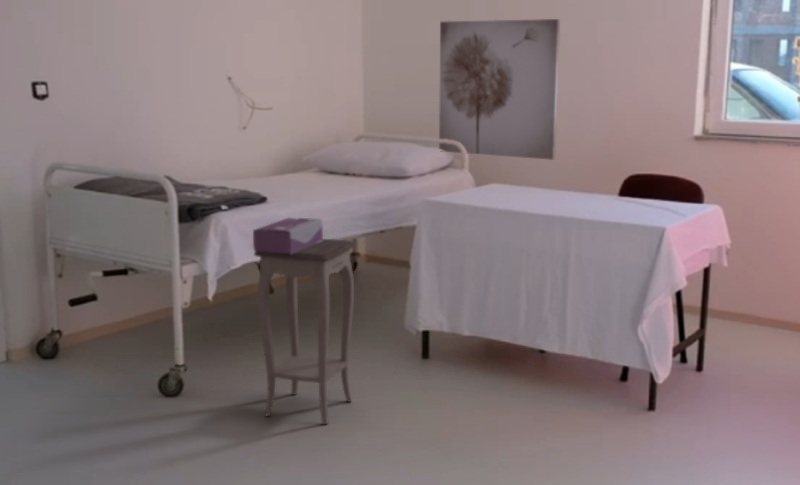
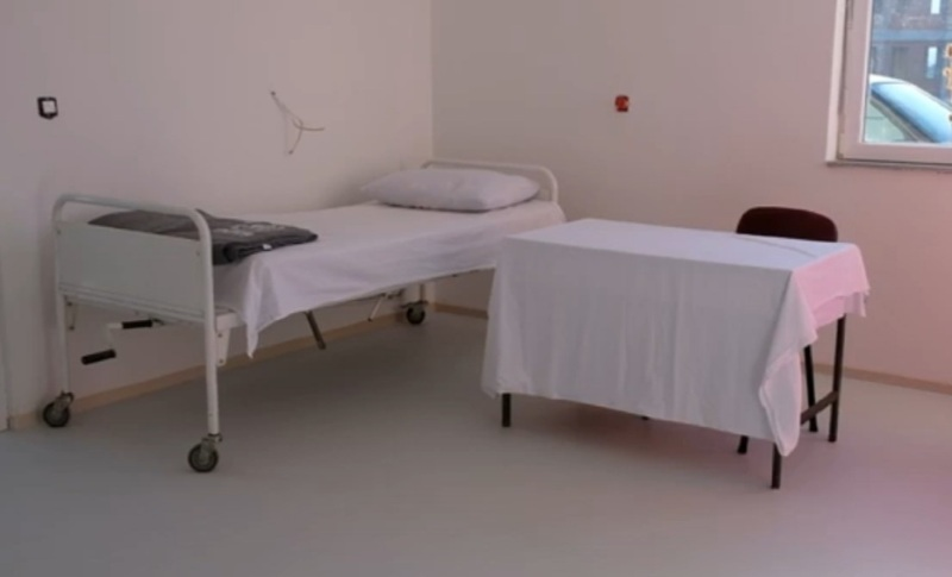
- wall art [438,18,561,161]
- accent table [253,238,357,426]
- tissue box [252,217,324,254]
